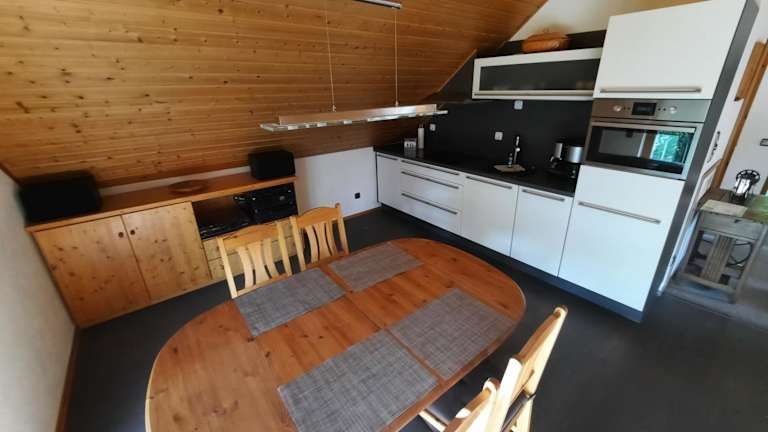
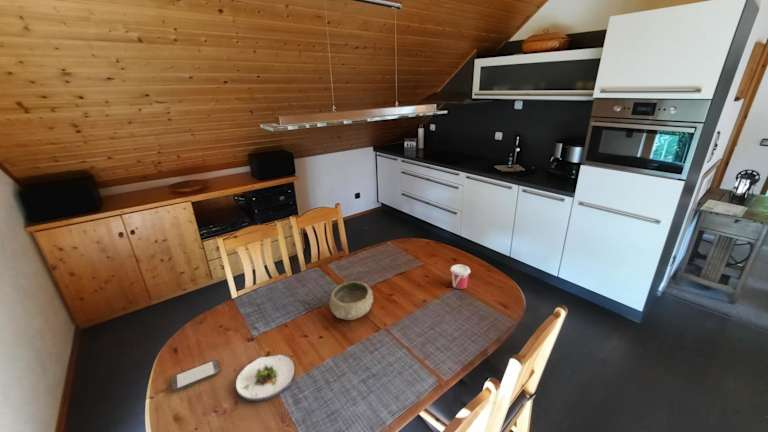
+ salad plate [235,354,295,402]
+ smartphone [170,359,221,392]
+ bowl [328,280,374,321]
+ cup [449,264,471,290]
